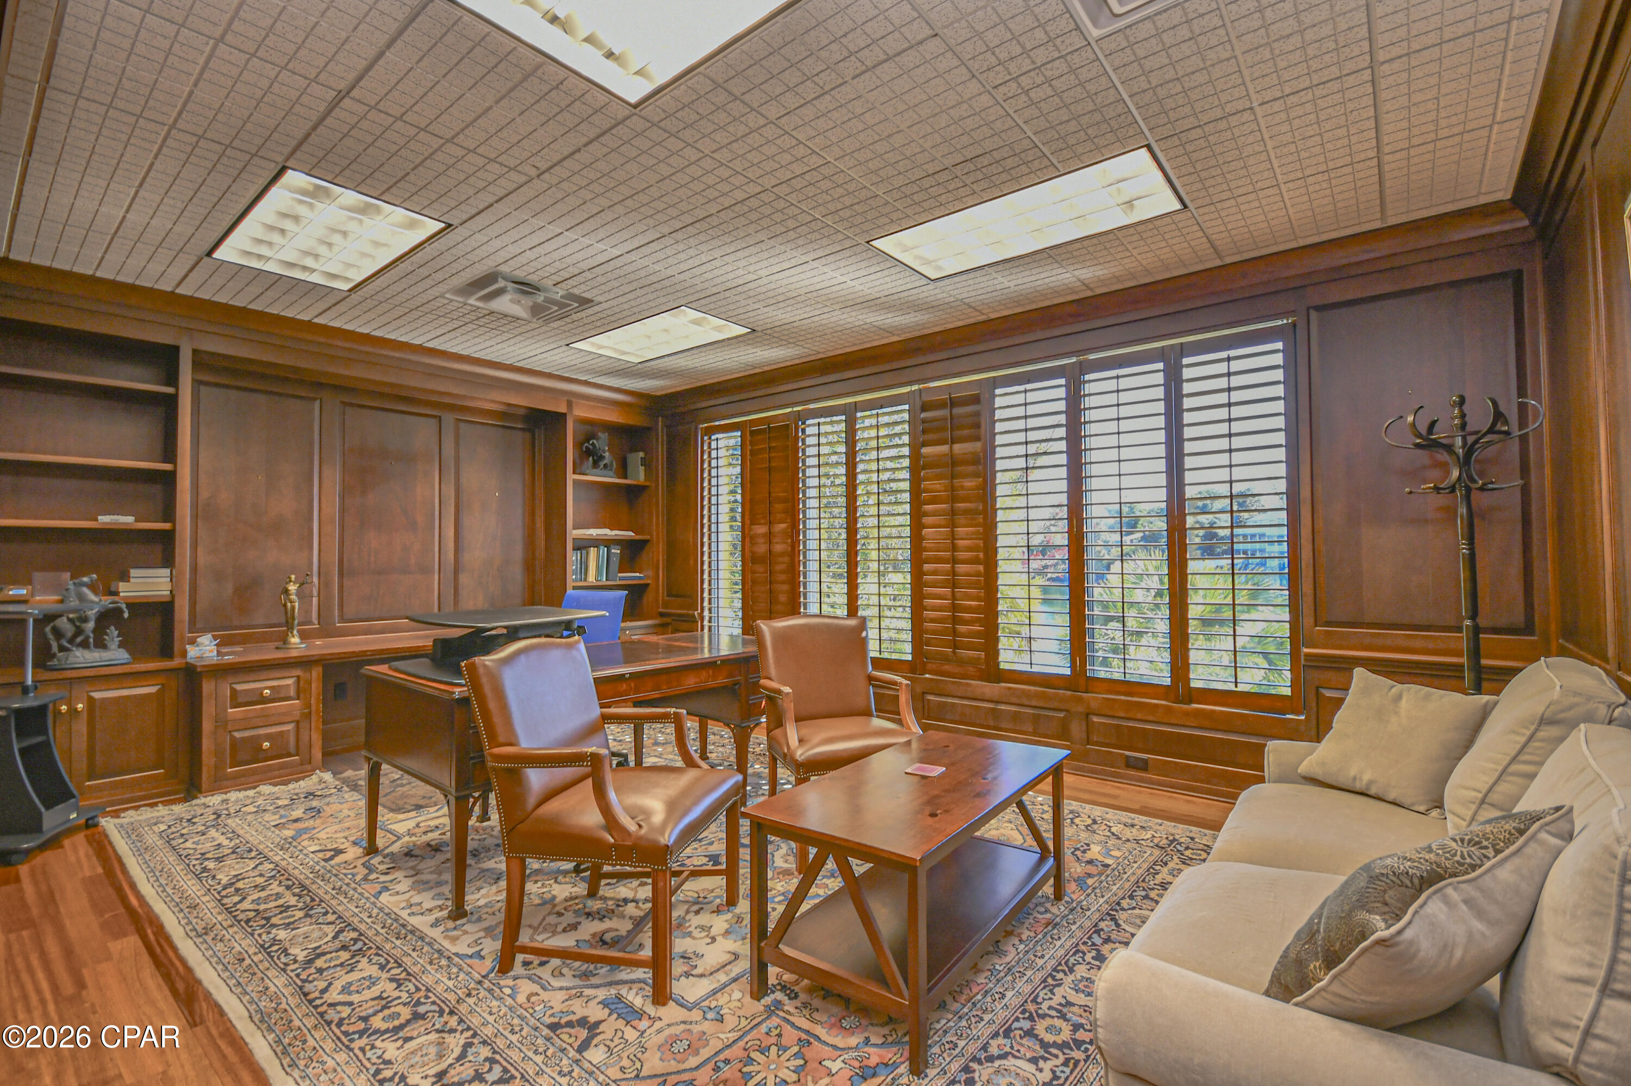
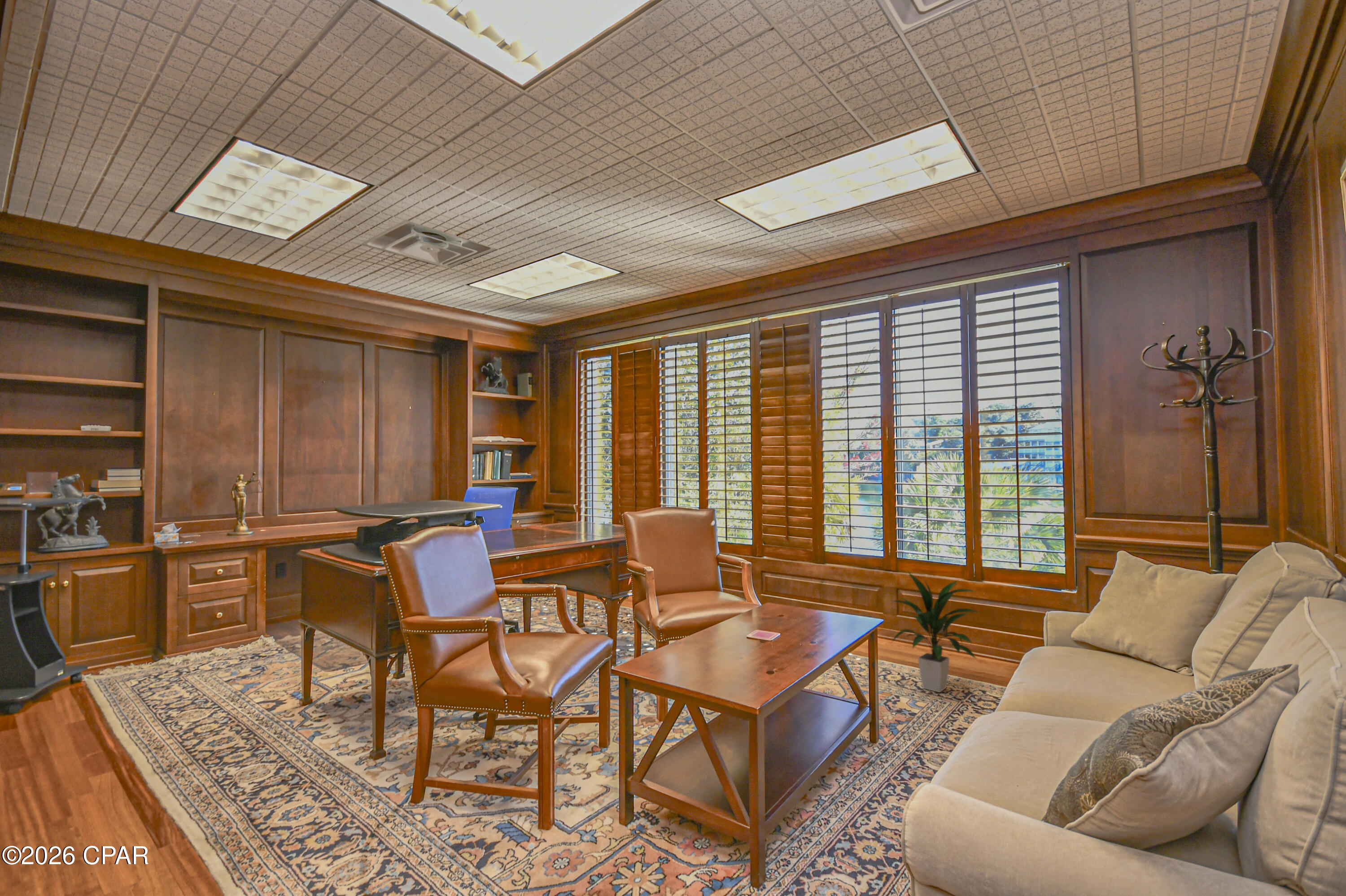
+ indoor plant [890,570,981,693]
